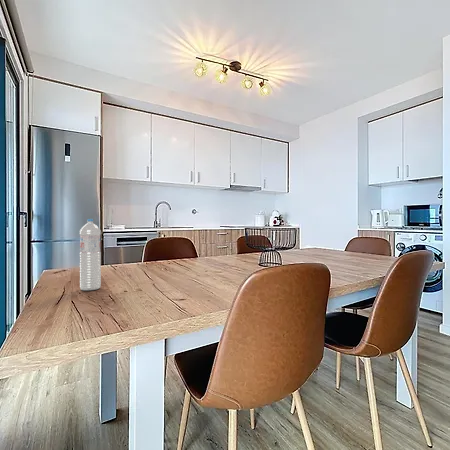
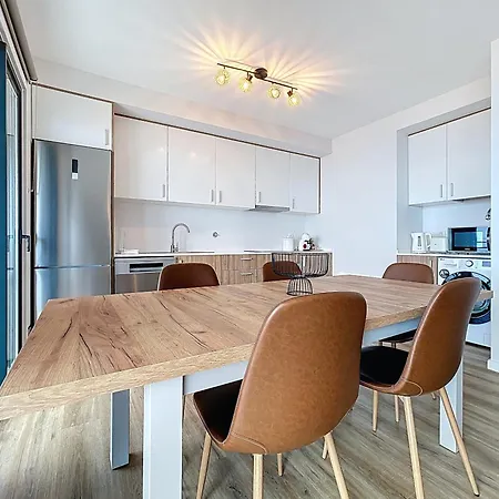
- water bottle [79,218,102,292]
